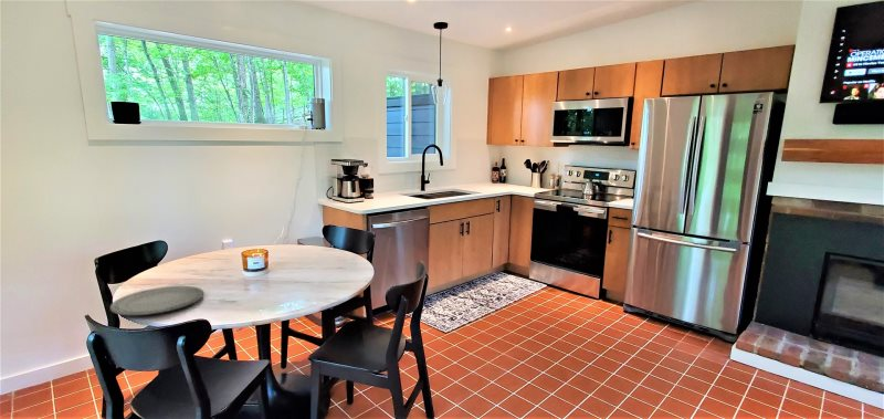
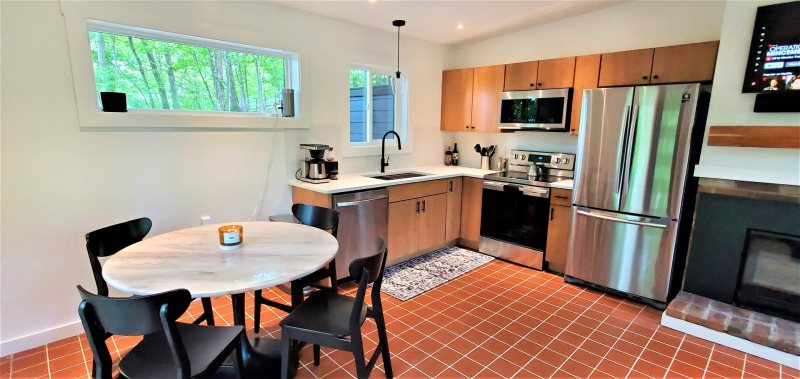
- plate [109,285,204,316]
